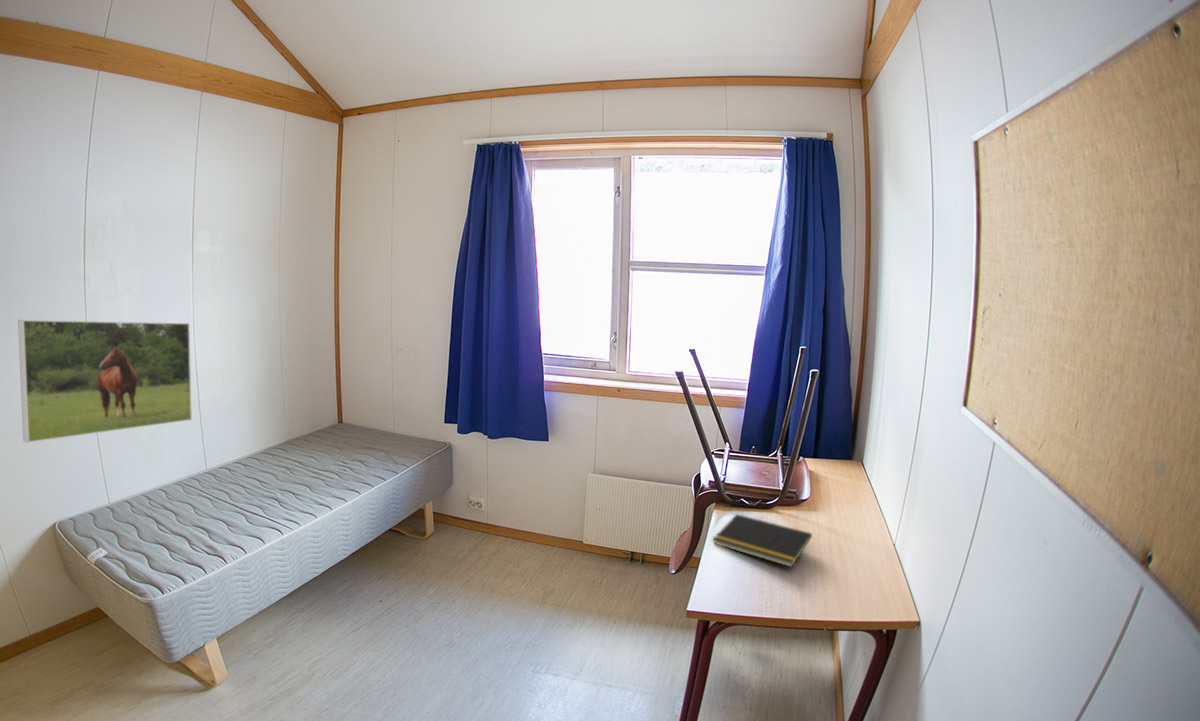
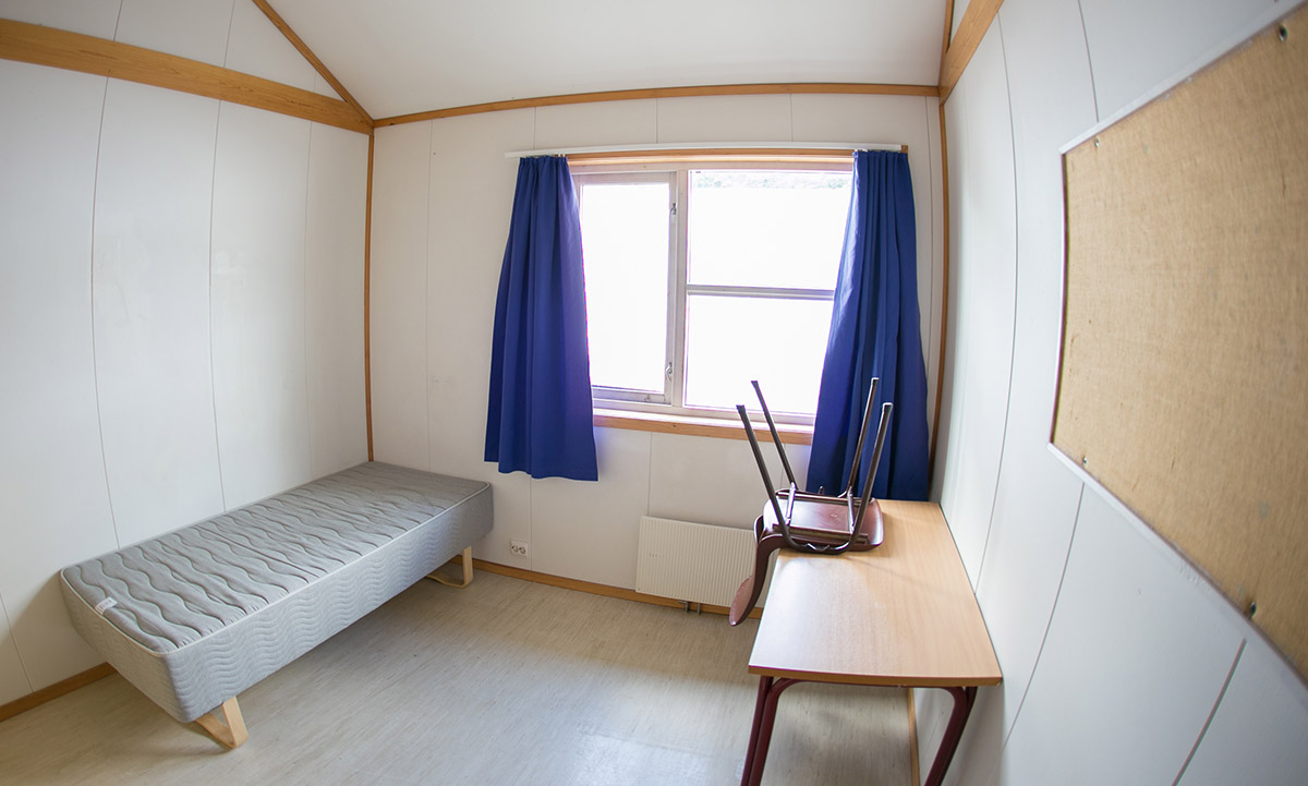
- notepad [711,513,813,568]
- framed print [17,319,193,444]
